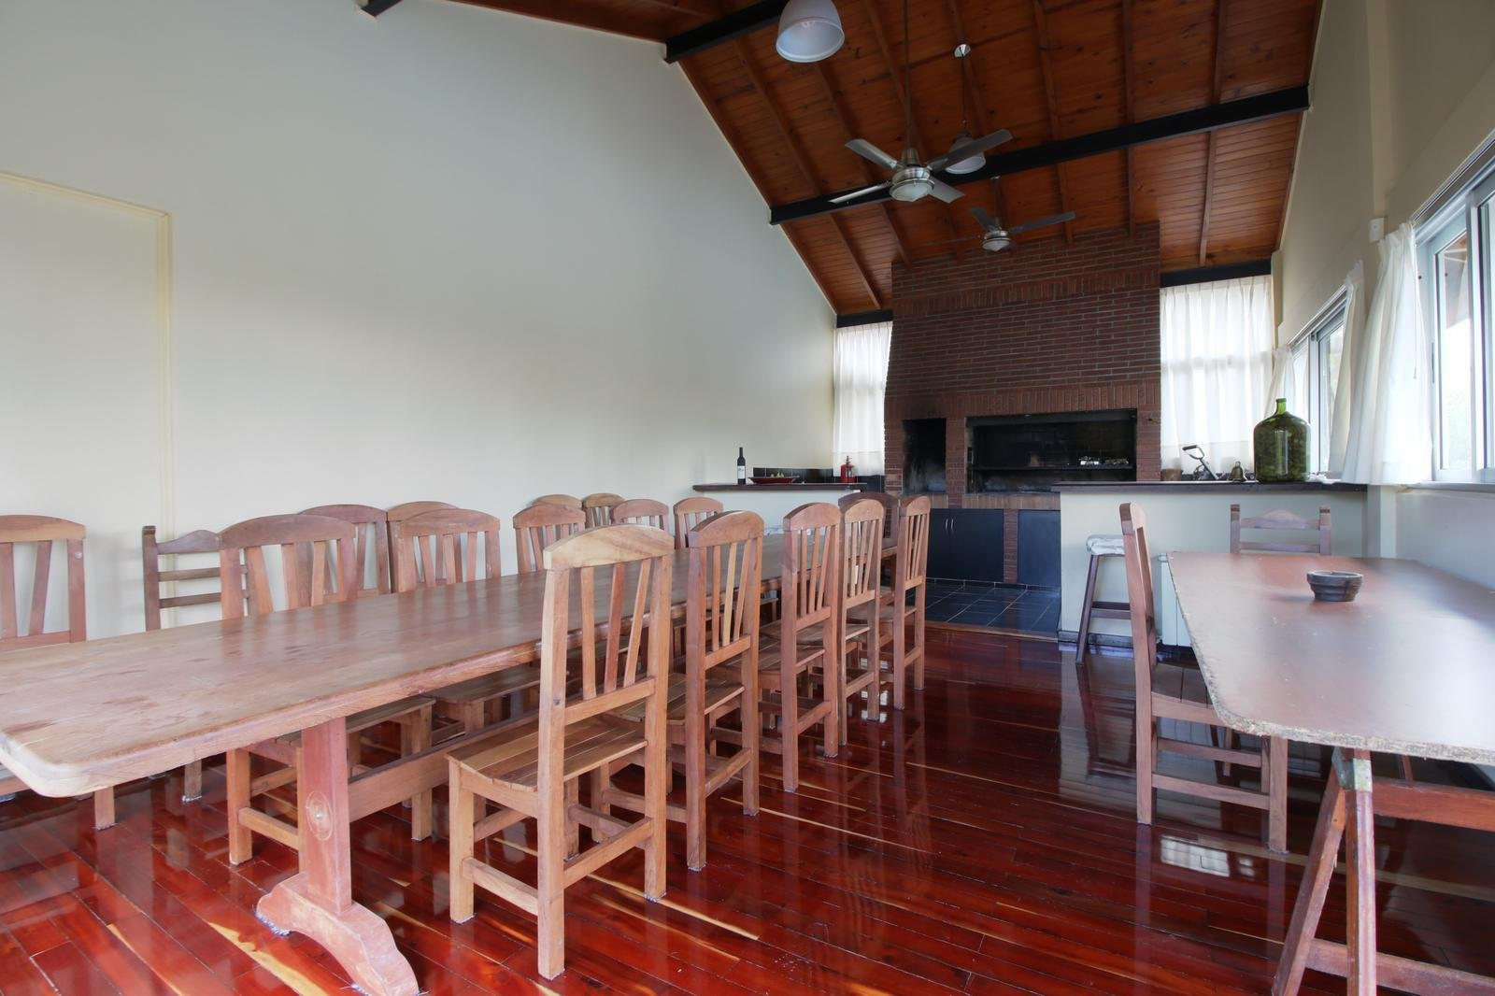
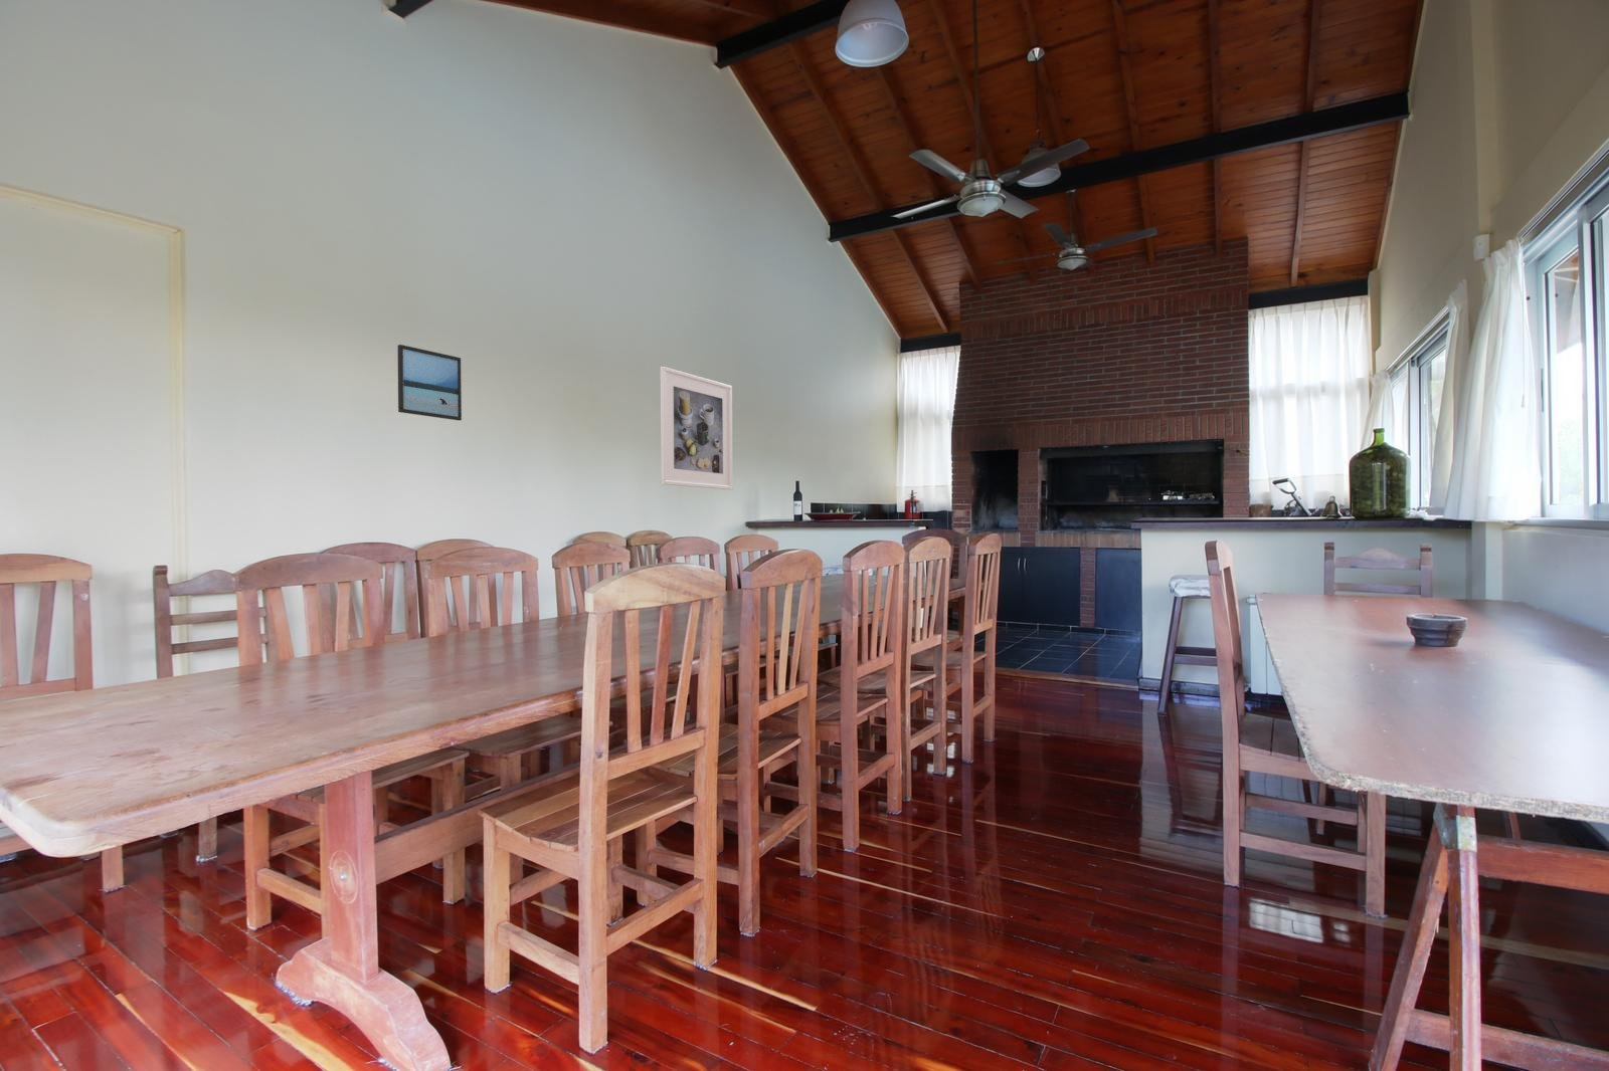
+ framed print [396,343,463,421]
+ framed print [659,366,735,490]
